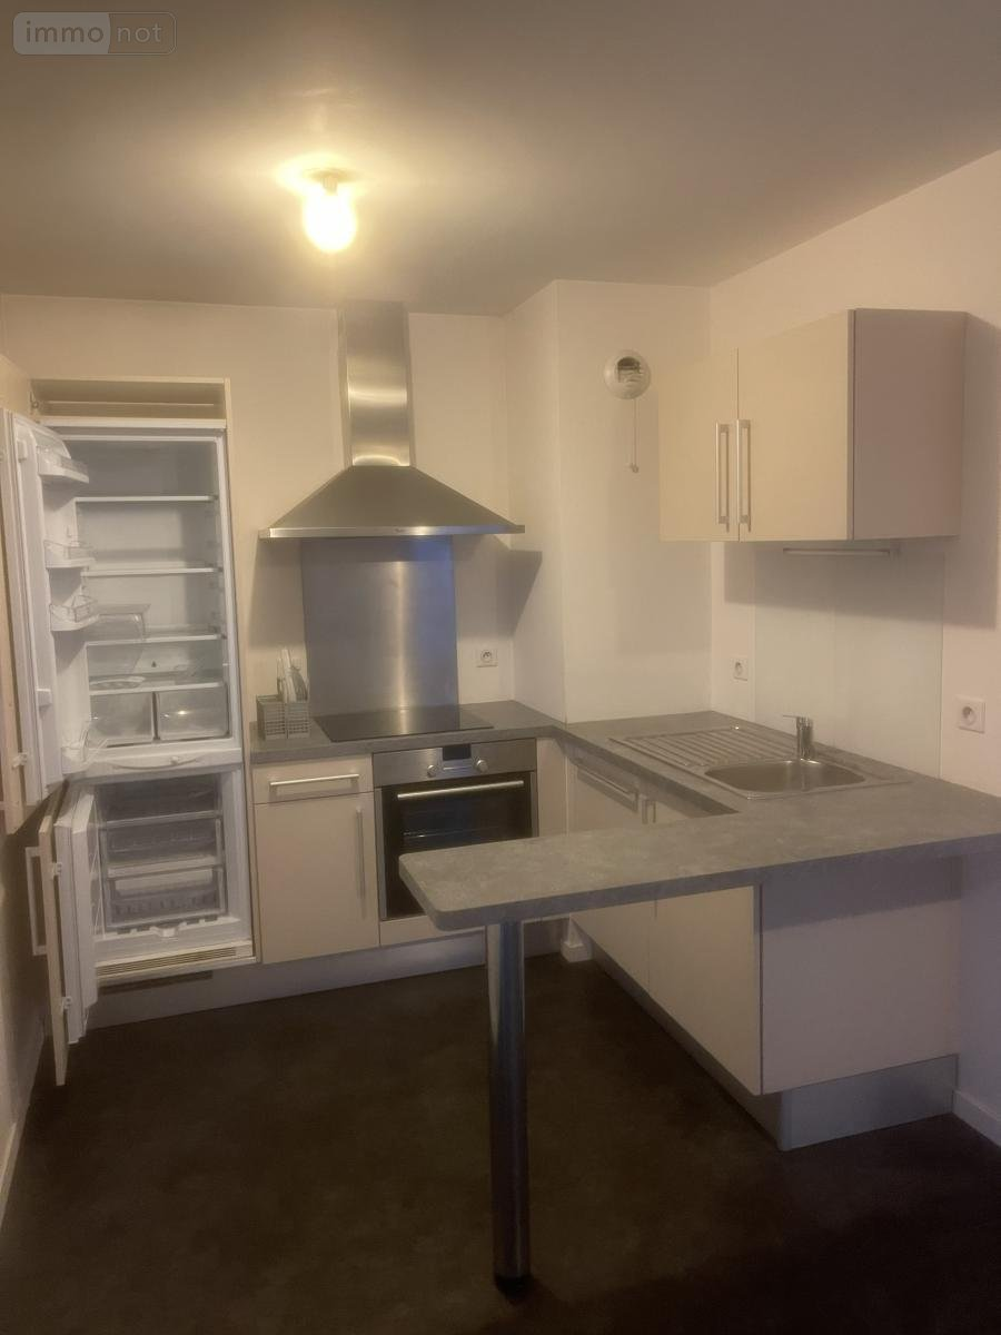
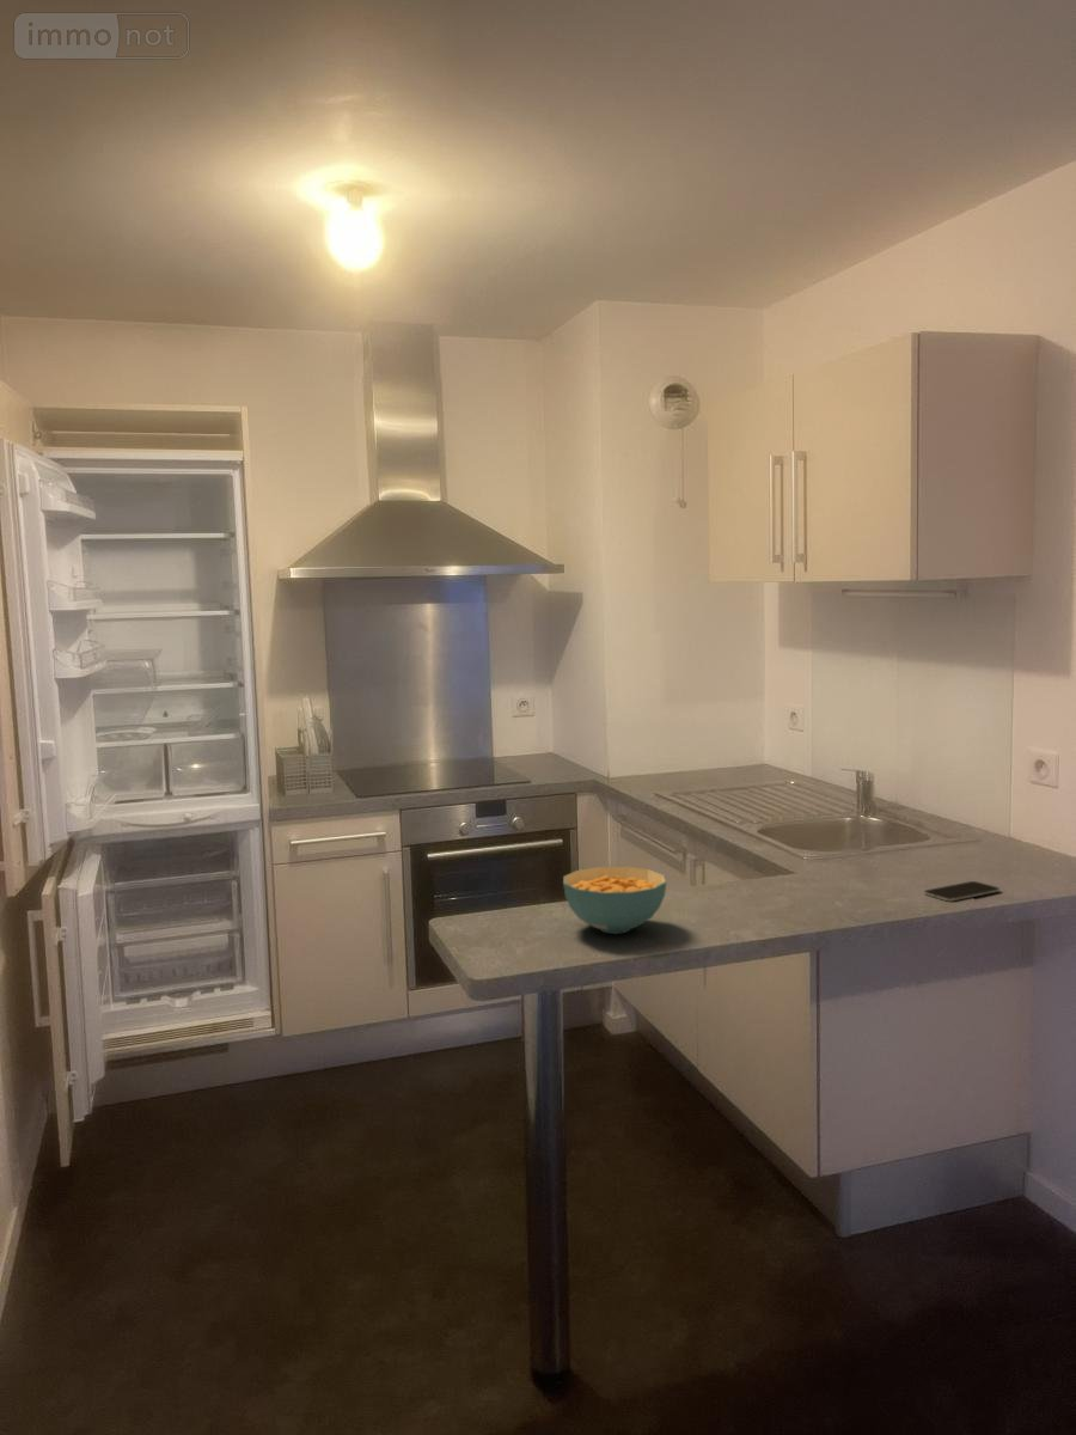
+ cereal bowl [562,866,667,935]
+ smartphone [923,880,1001,903]
